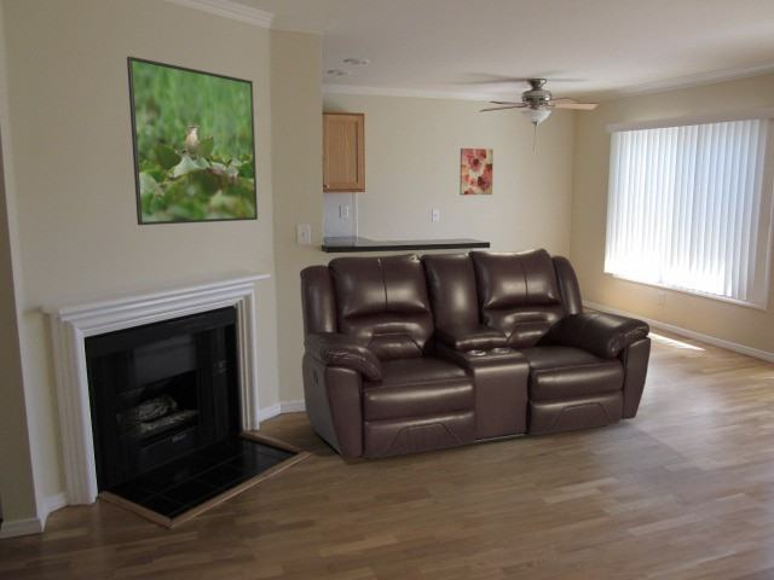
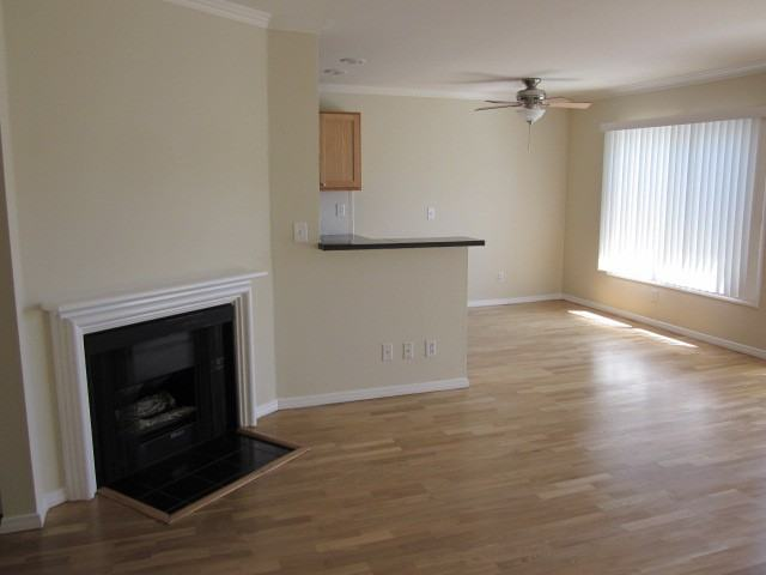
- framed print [126,56,259,226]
- wall art [458,147,495,196]
- sofa [299,246,652,460]
